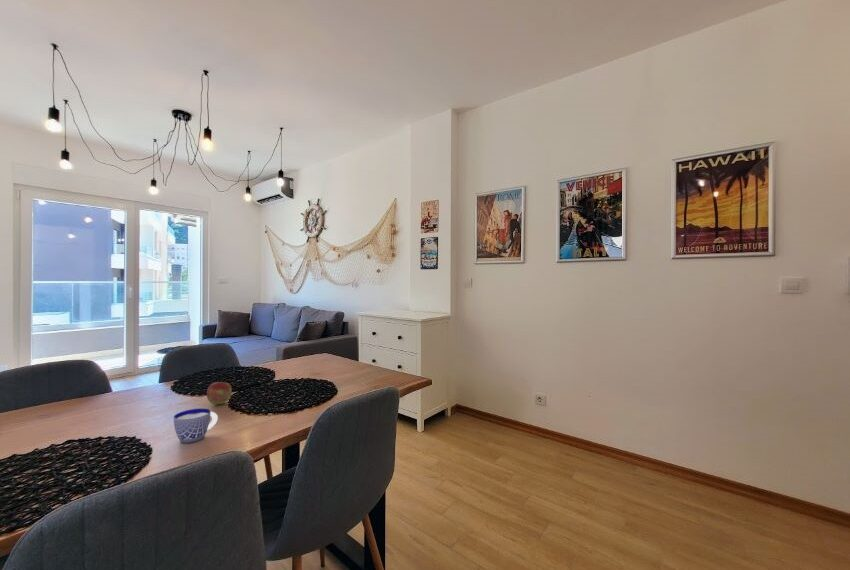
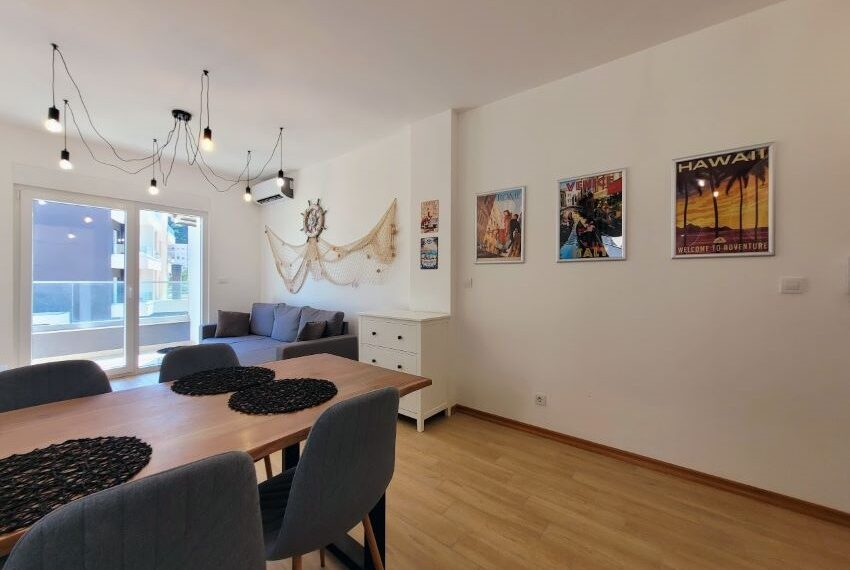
- fruit [206,381,233,406]
- cup [173,407,219,444]
